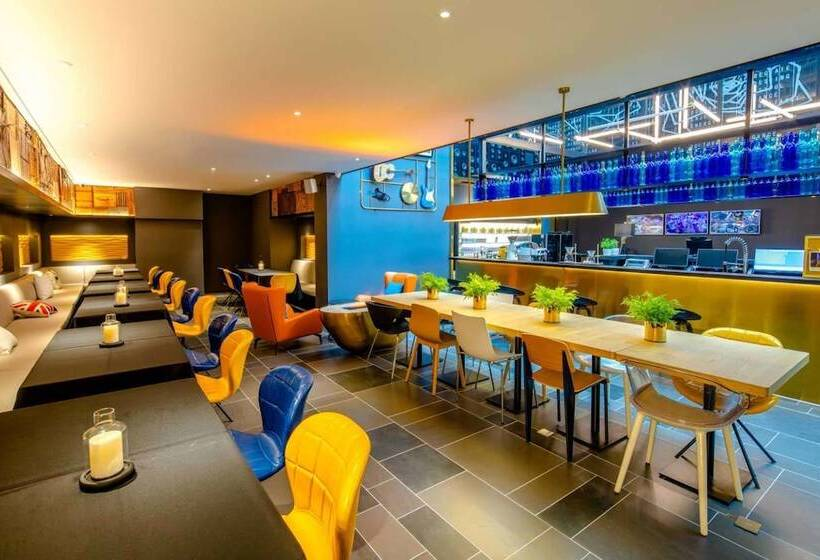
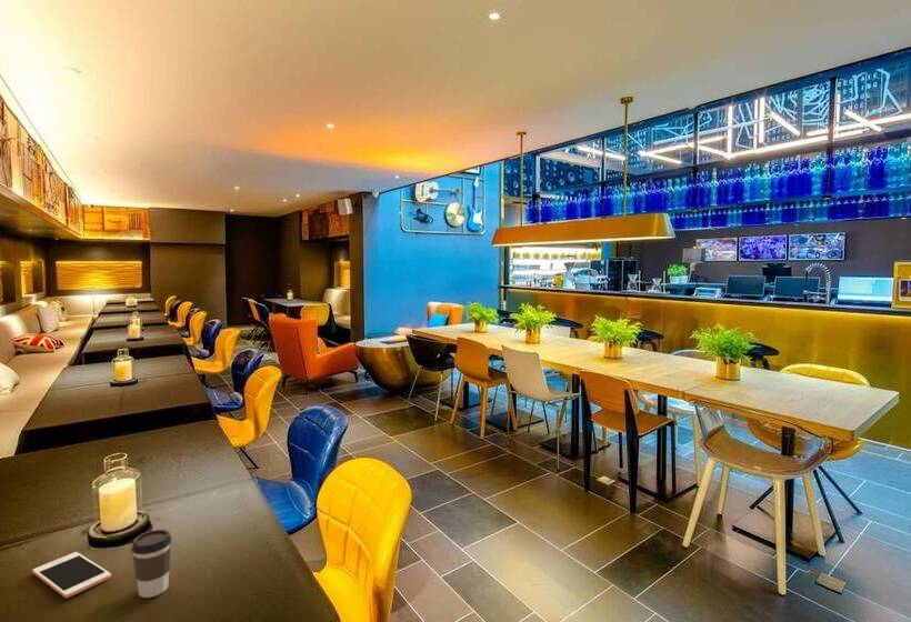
+ coffee cup [131,529,172,599]
+ cell phone [31,551,112,599]
